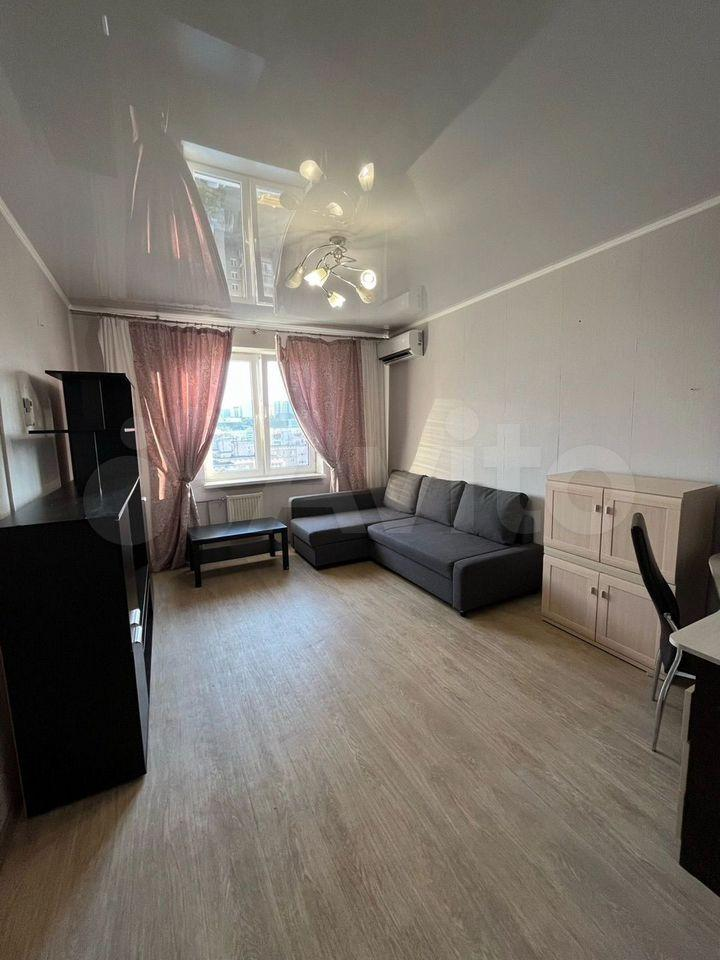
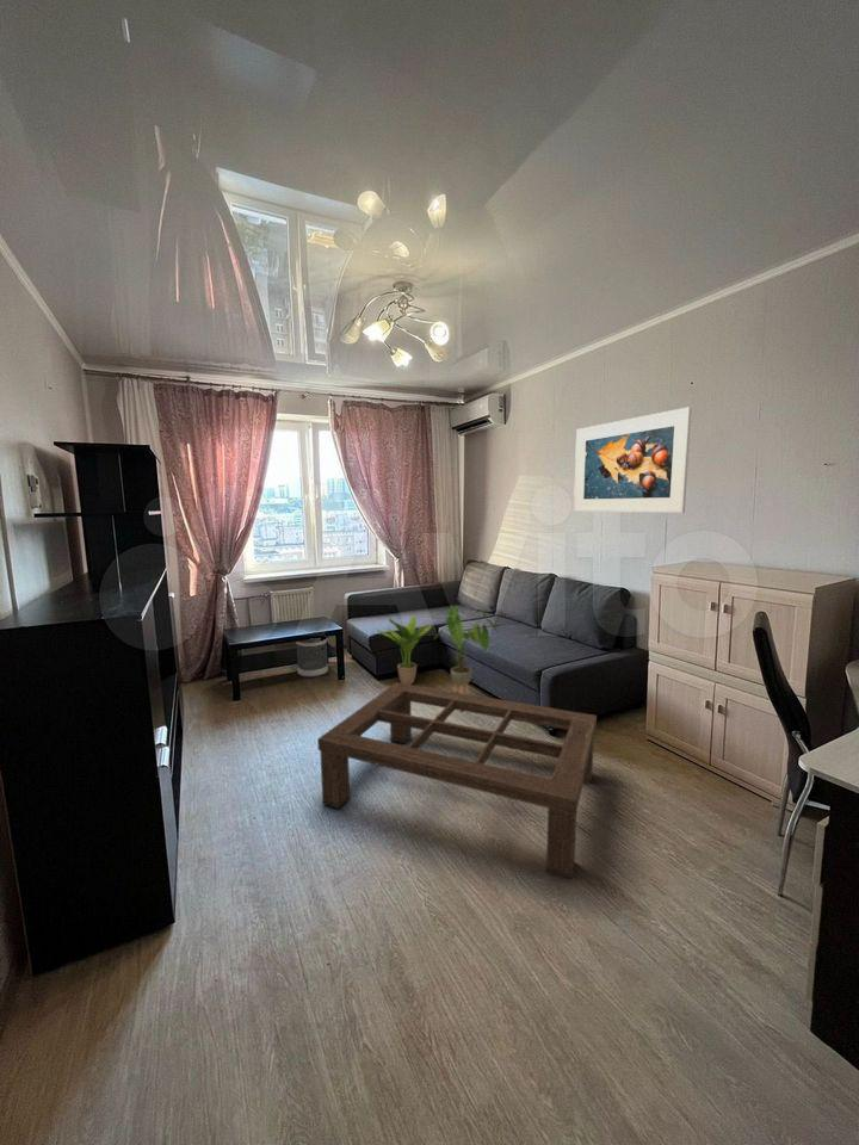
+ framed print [573,406,693,514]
+ house plant [433,605,500,694]
+ potted plant [375,615,433,685]
+ coffee table [316,681,598,880]
+ wastebasket [295,637,329,677]
